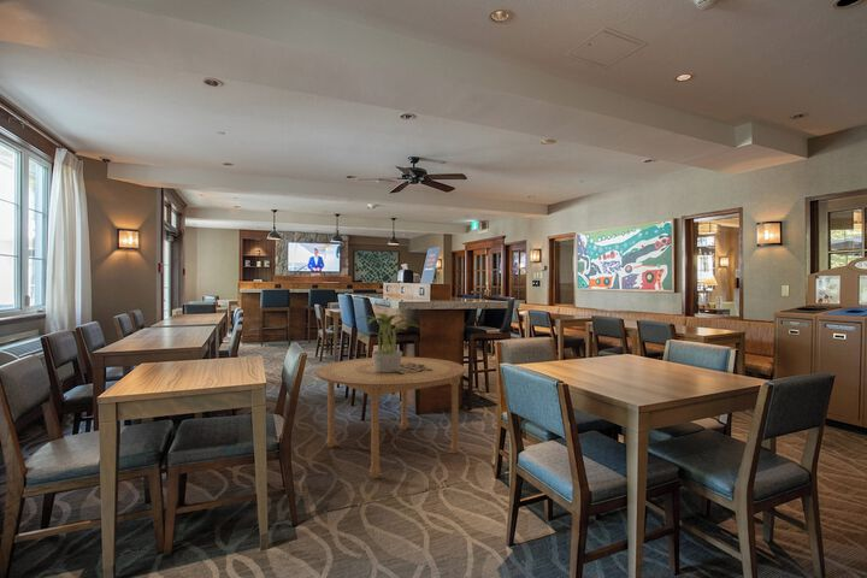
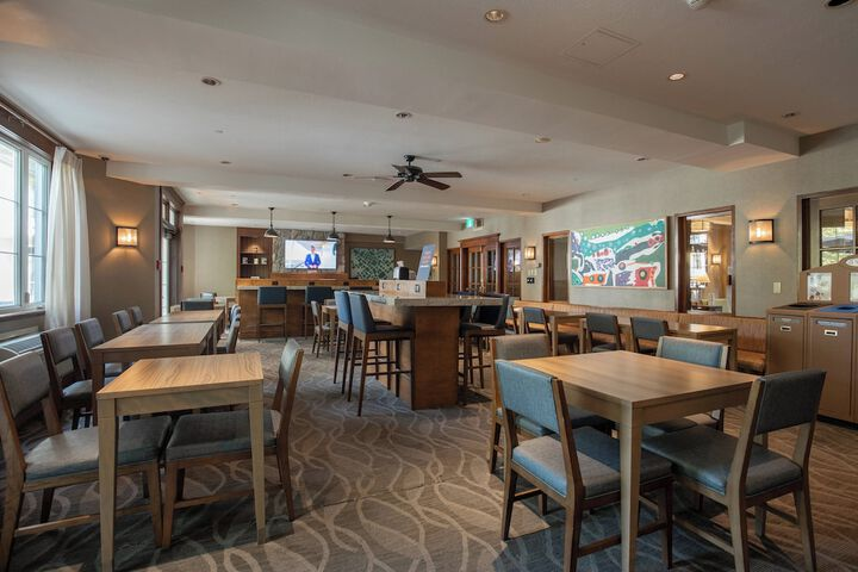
- dining table [314,355,467,479]
- potted plant [353,312,423,372]
